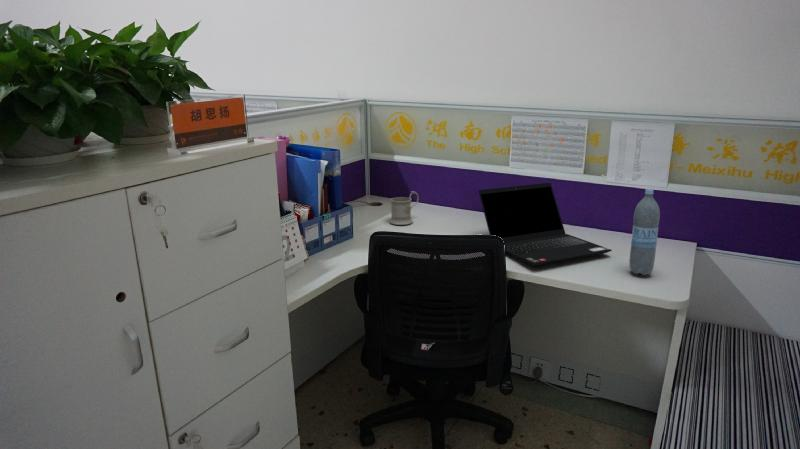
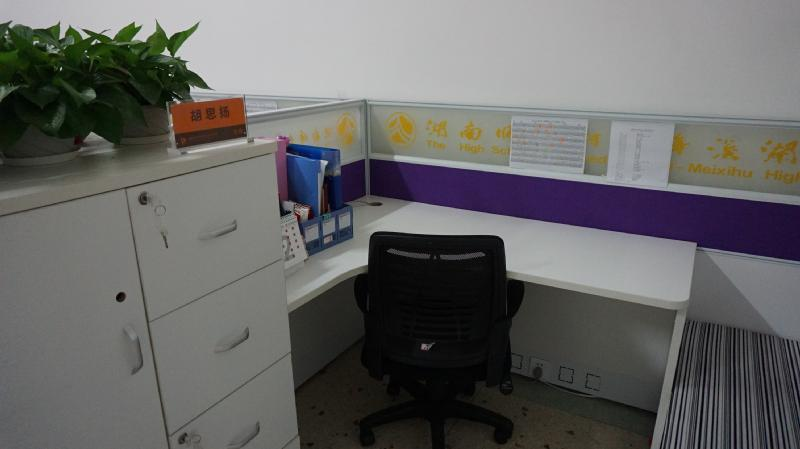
- mug [388,190,420,226]
- water bottle [628,188,661,276]
- laptop computer [478,182,613,267]
